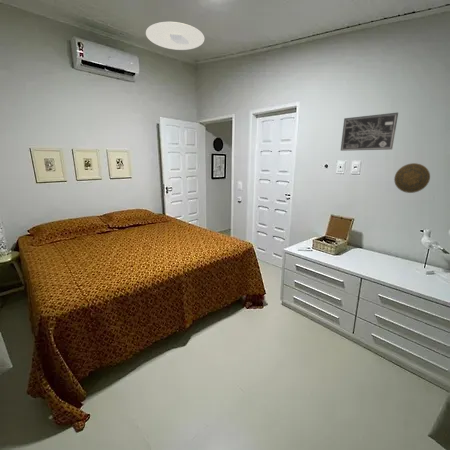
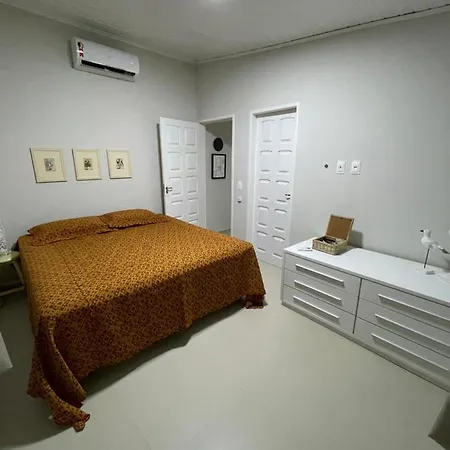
- ceiling light [145,21,205,51]
- decorative plate [393,162,431,194]
- wall art [340,112,399,152]
